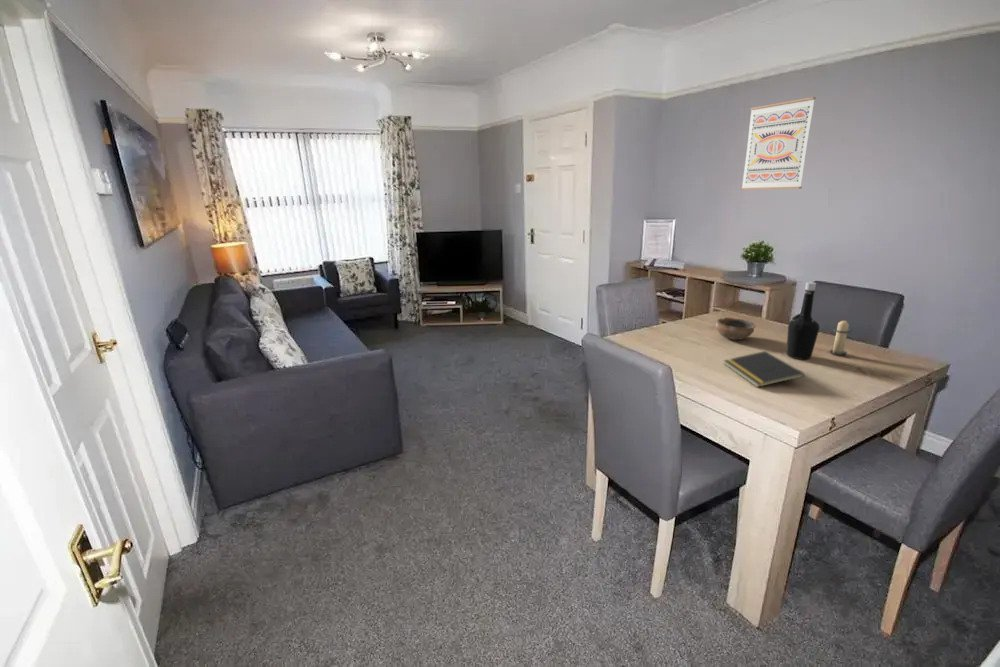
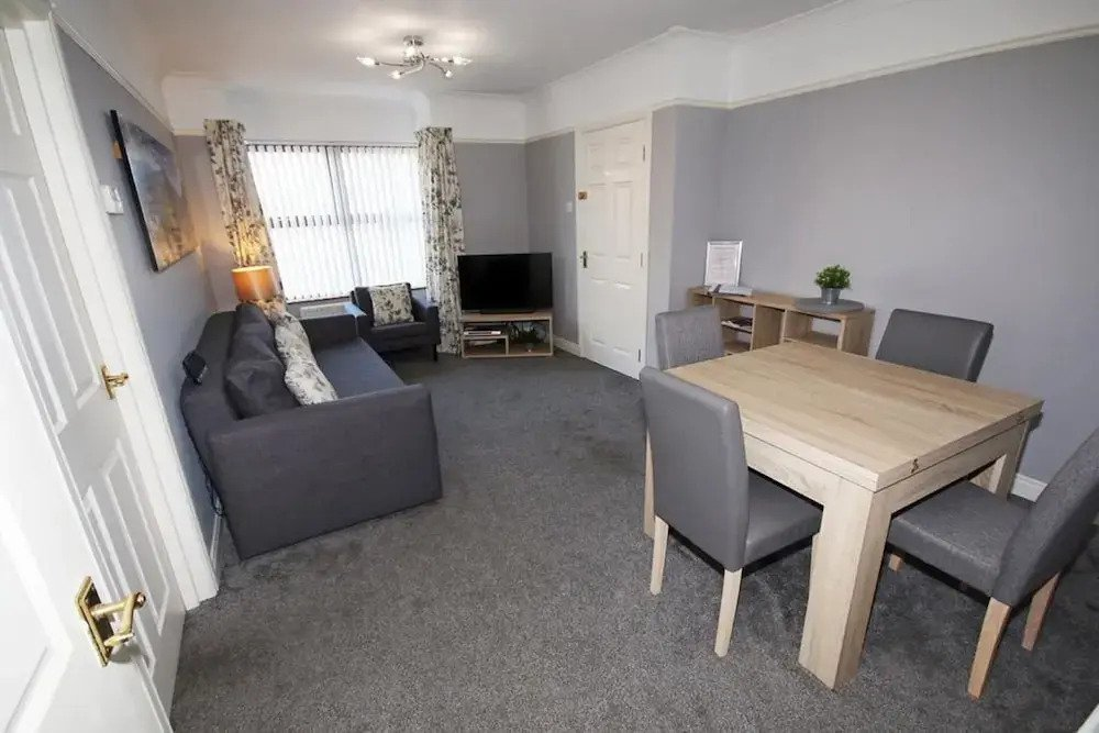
- notepad [723,350,806,388]
- bottle [786,281,820,360]
- wall art [740,96,817,191]
- candle [829,317,853,356]
- bowl [715,316,757,341]
